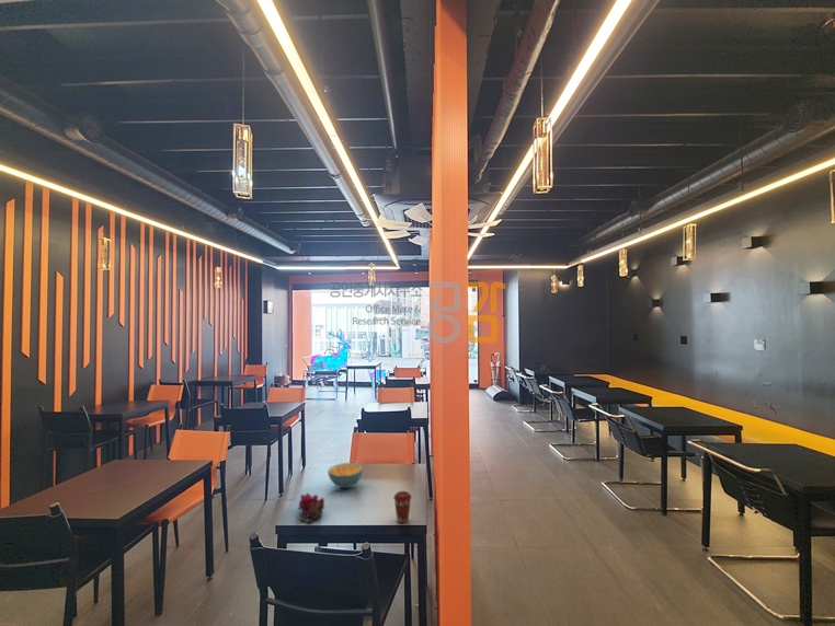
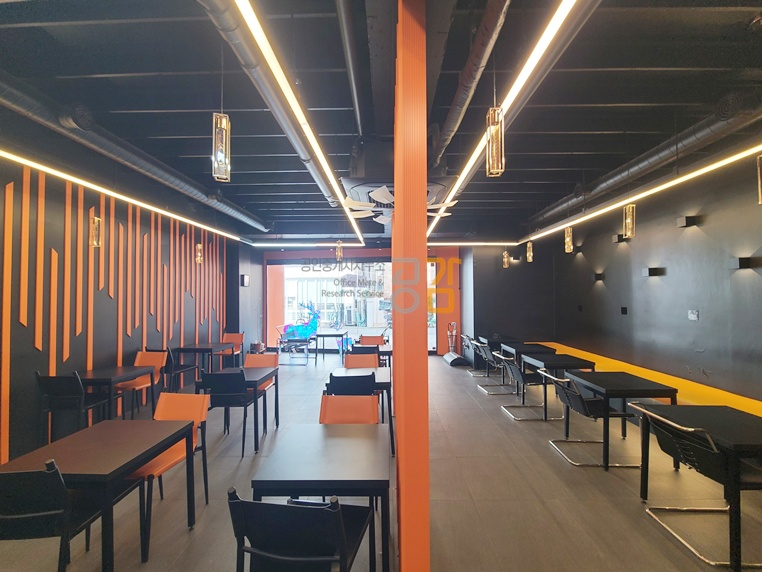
- grapes [297,491,325,523]
- coffee cup [392,490,413,524]
- cereal bowl [327,462,364,489]
